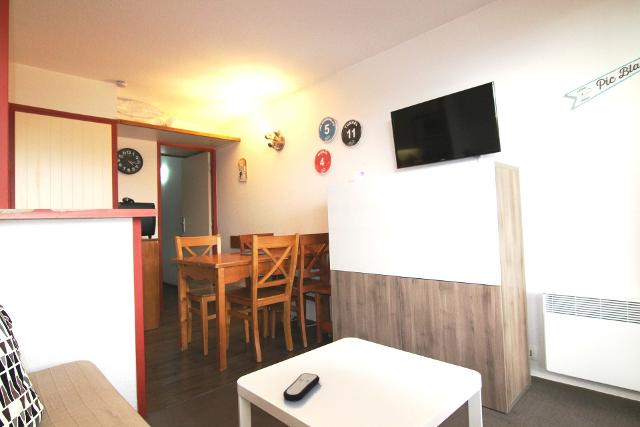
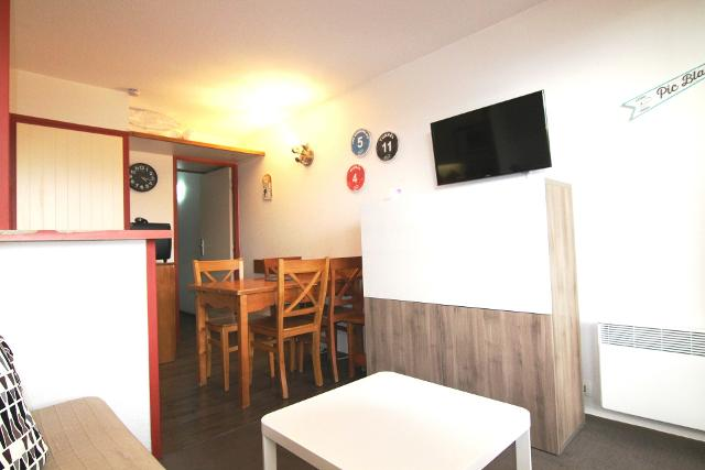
- remote control [282,372,321,402]
